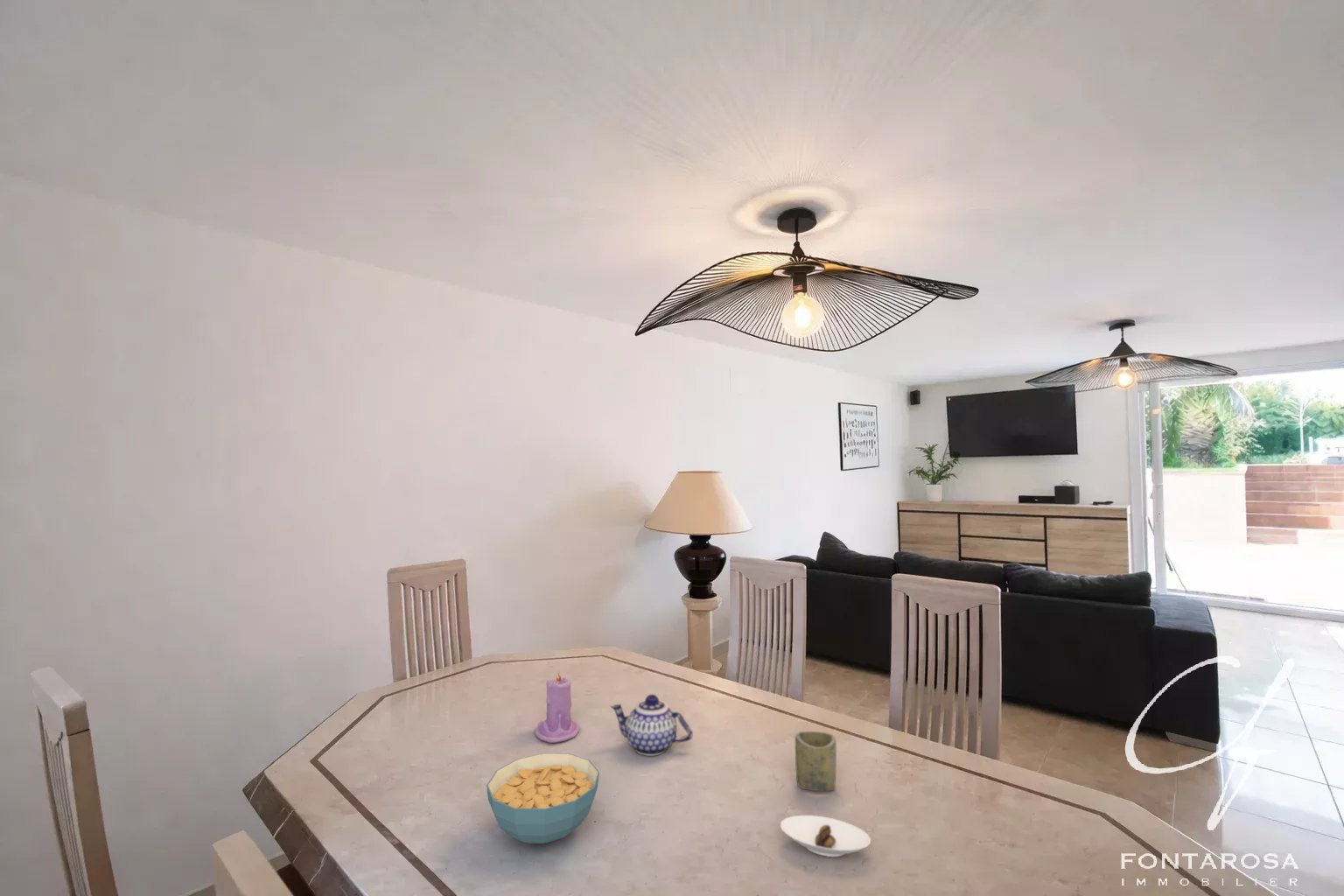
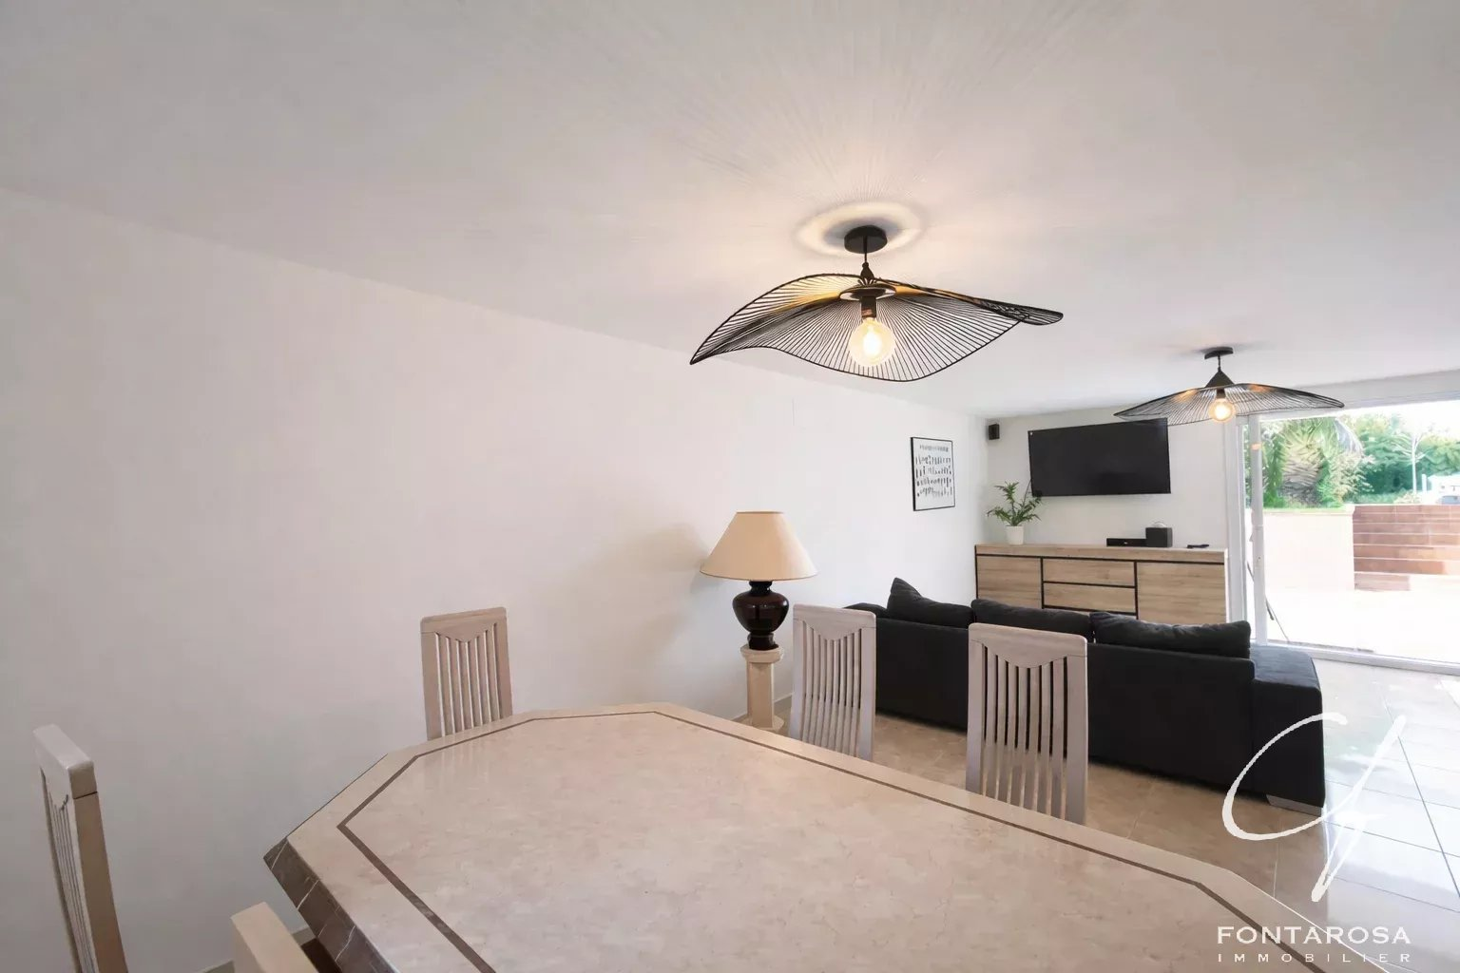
- teapot [608,694,694,757]
- candle [535,670,581,744]
- cup [795,731,837,792]
- saucer [780,815,872,858]
- cereal bowl [486,753,600,844]
